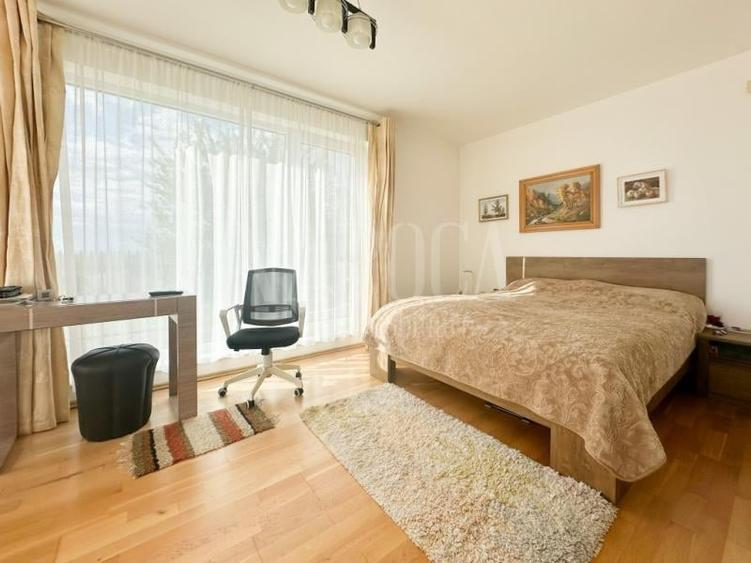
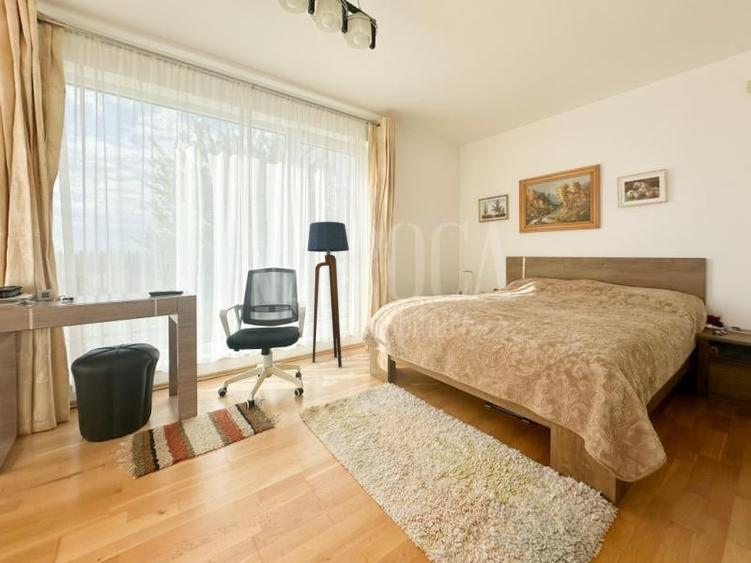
+ floor lamp [306,221,350,369]
